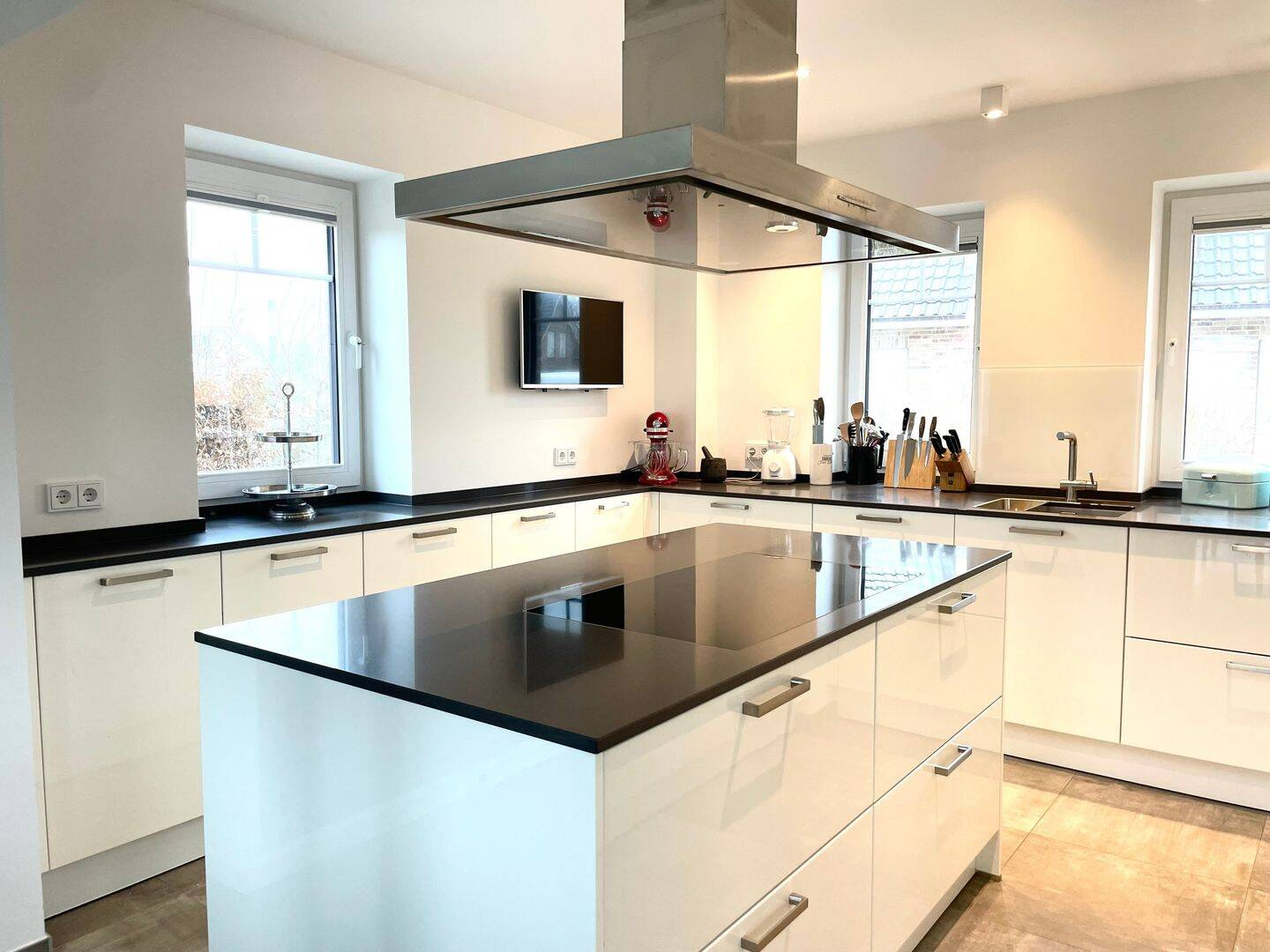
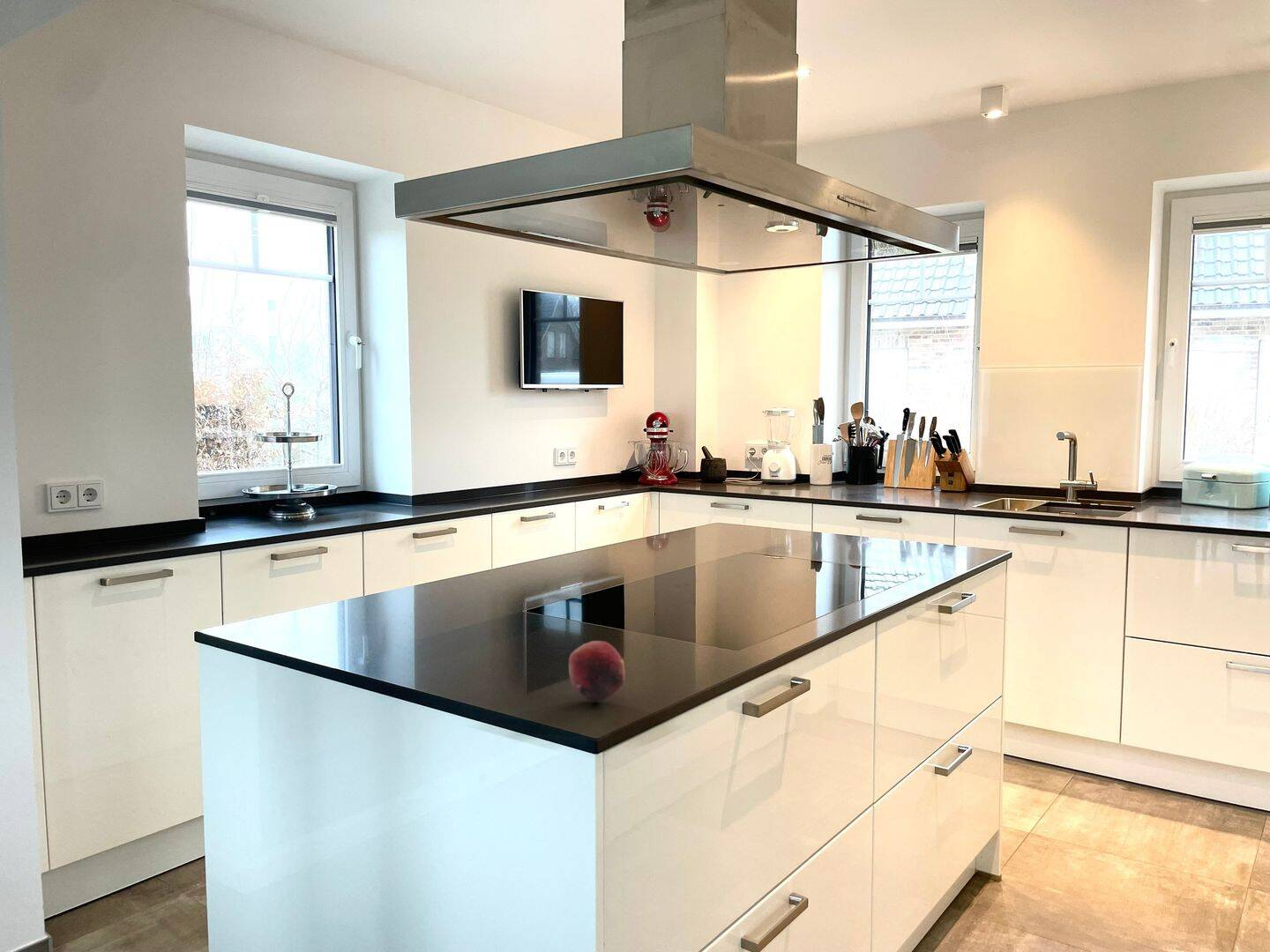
+ fruit [568,640,625,703]
